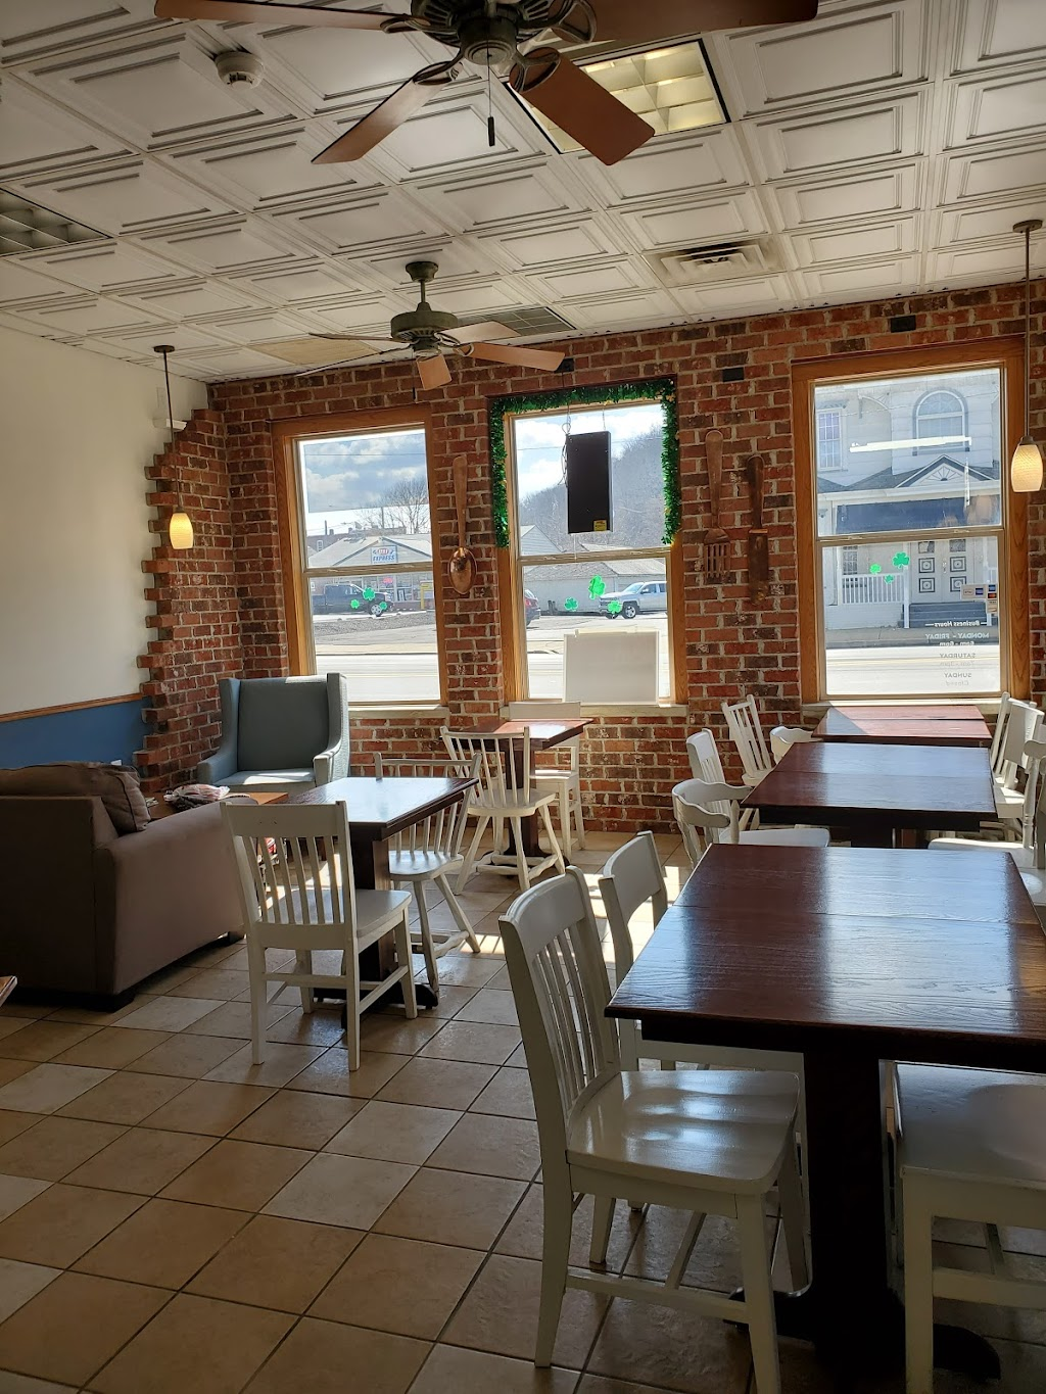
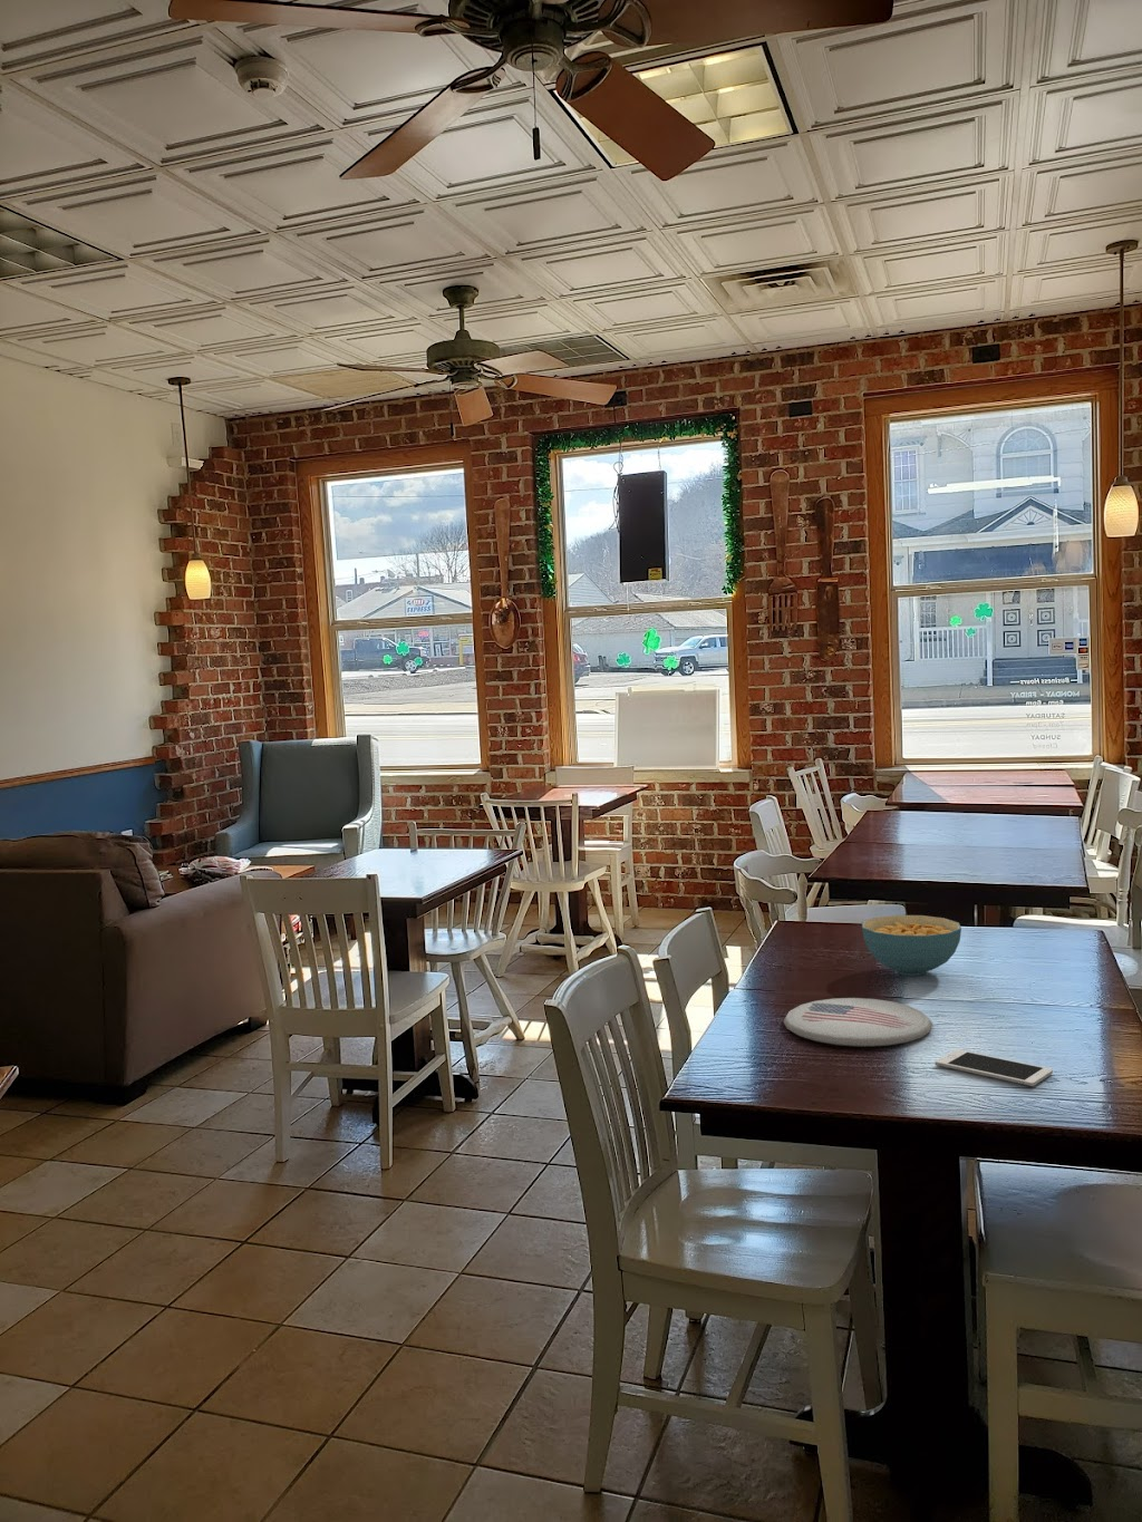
+ plate [783,997,933,1048]
+ cell phone [933,1048,1054,1087]
+ cereal bowl [861,914,962,976]
